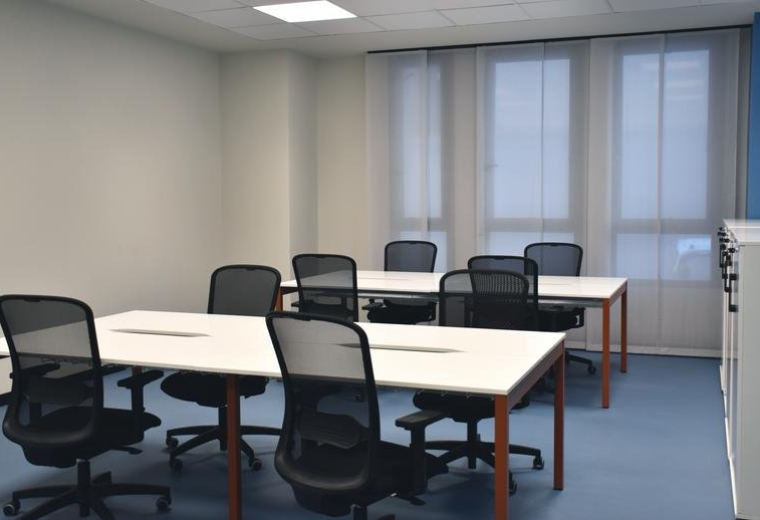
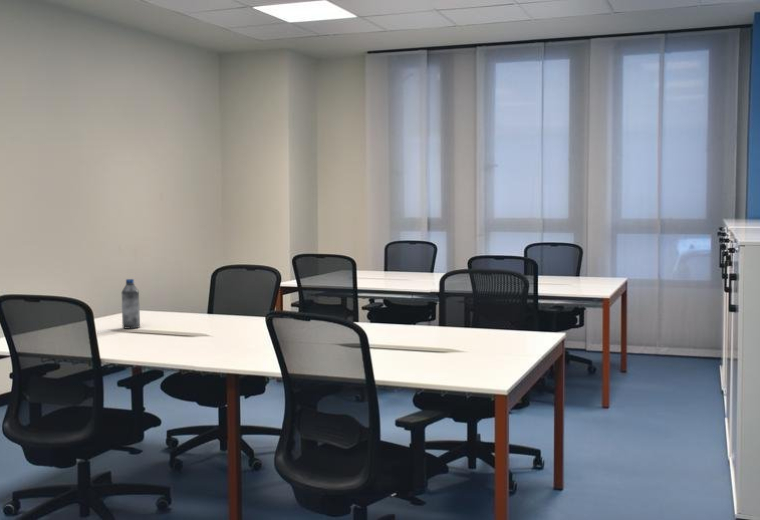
+ water bottle [120,278,141,330]
